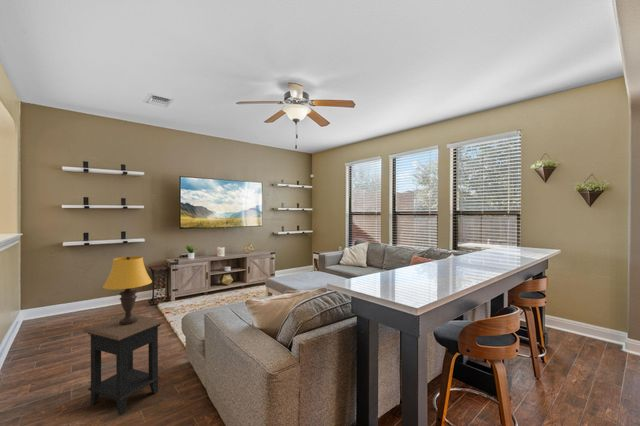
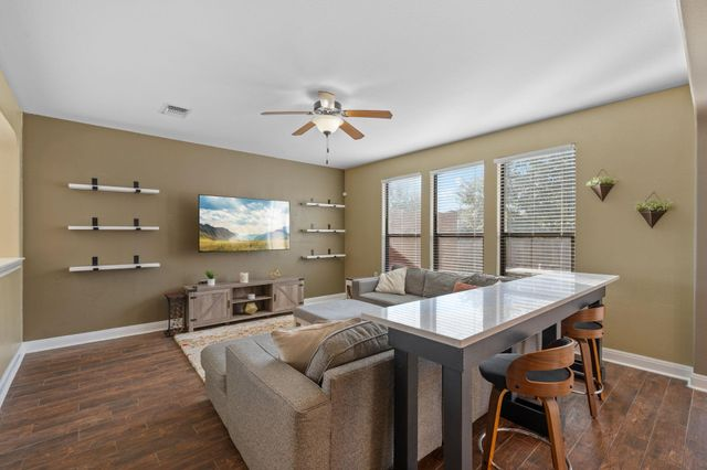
- table lamp [102,255,153,325]
- side table [81,313,166,416]
